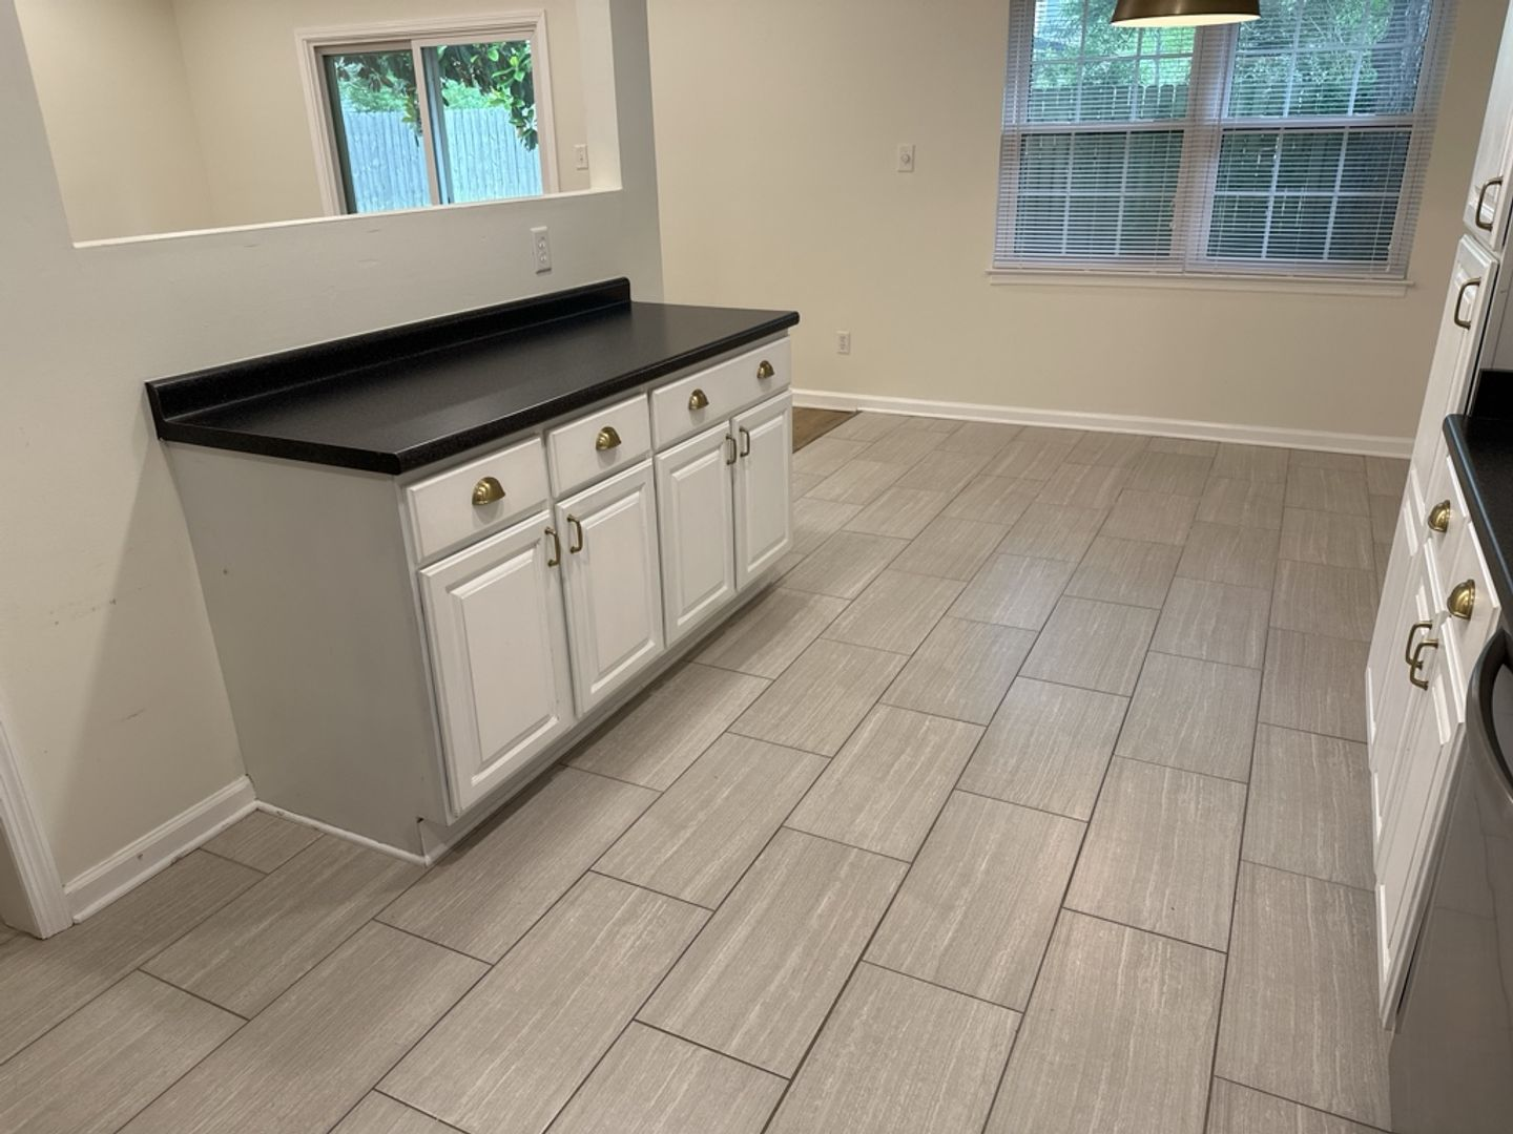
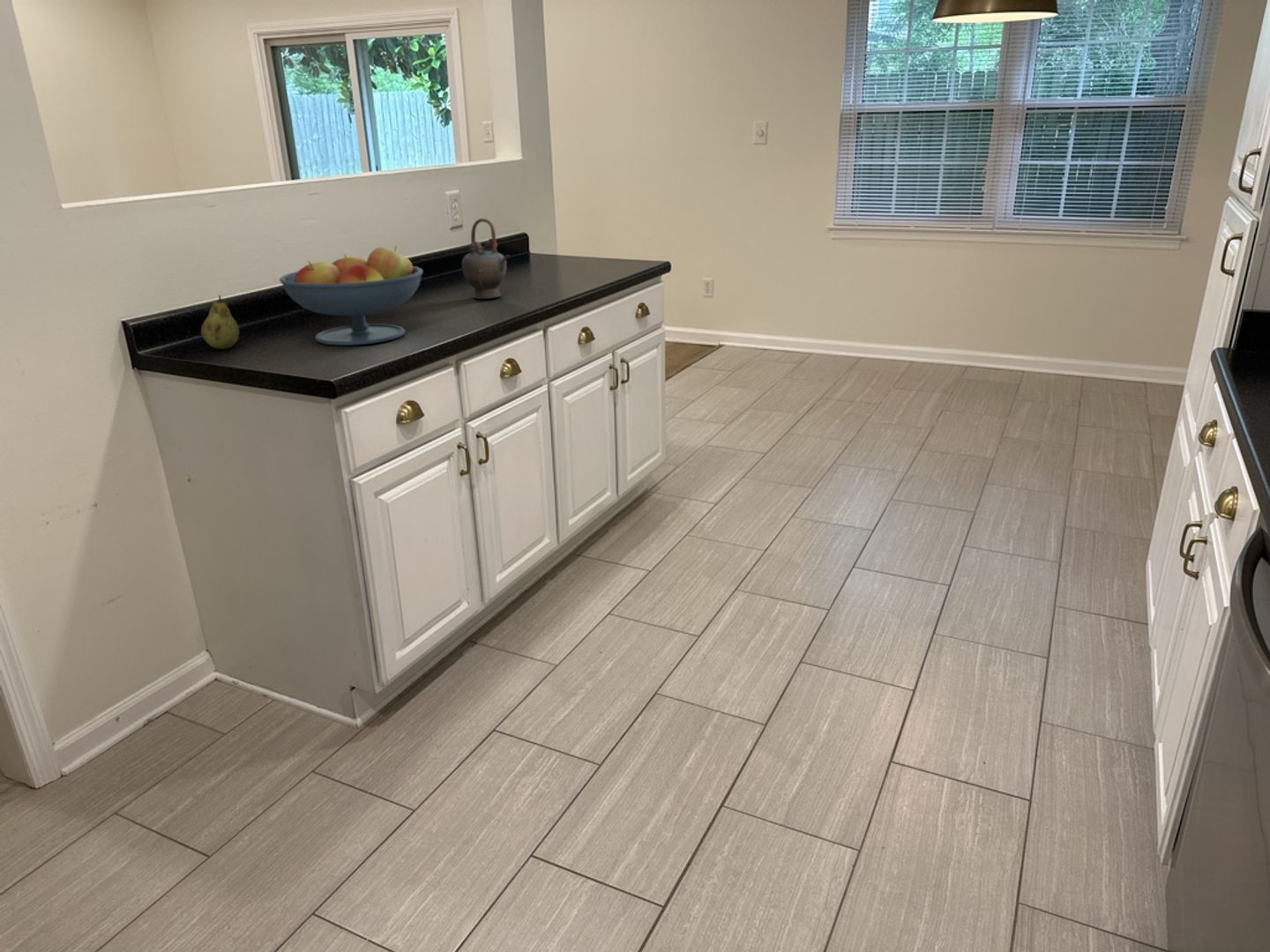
+ teapot [461,218,510,300]
+ fruit bowl [279,245,424,346]
+ fruit [200,294,240,350]
